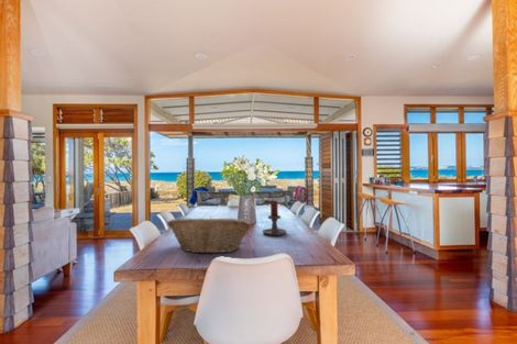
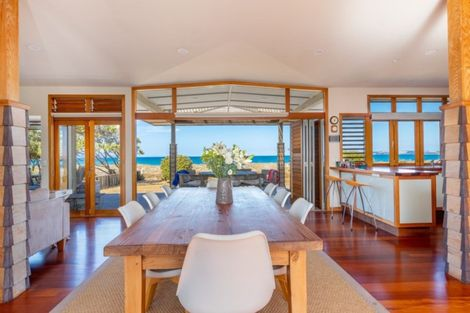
- fruit basket [166,217,252,255]
- candle holder [262,199,288,236]
